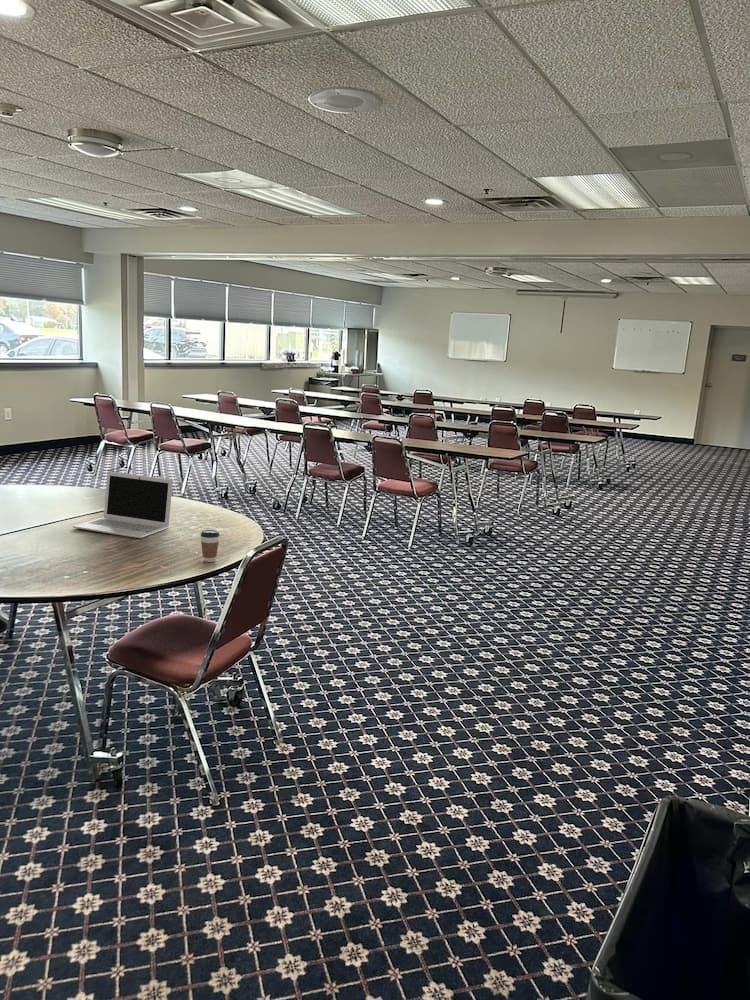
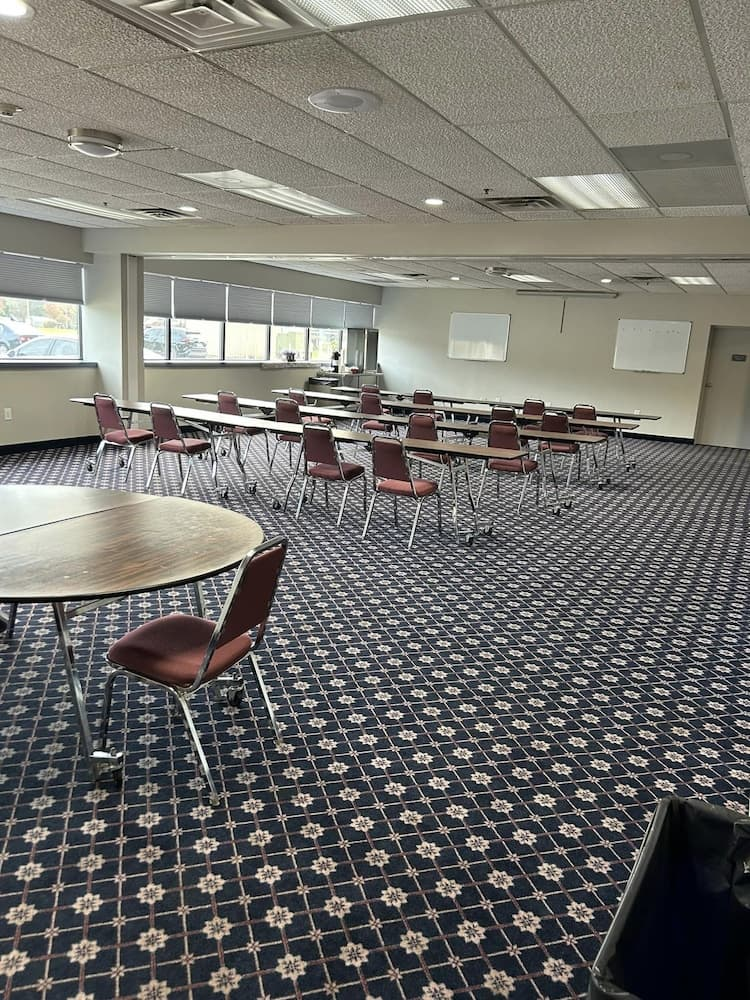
- laptop [72,470,174,539]
- coffee cup [200,529,221,563]
